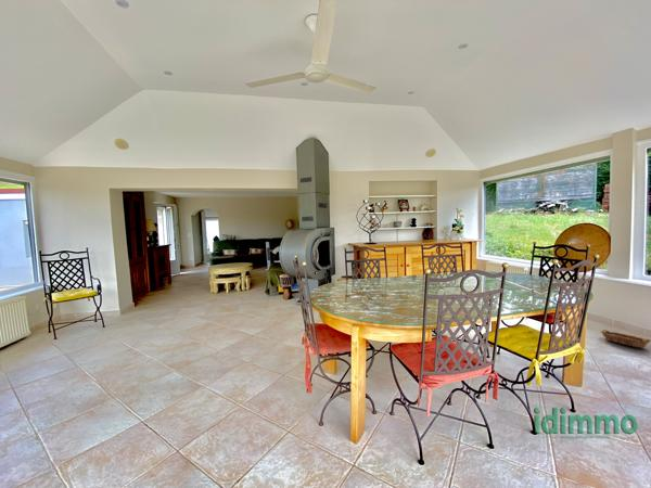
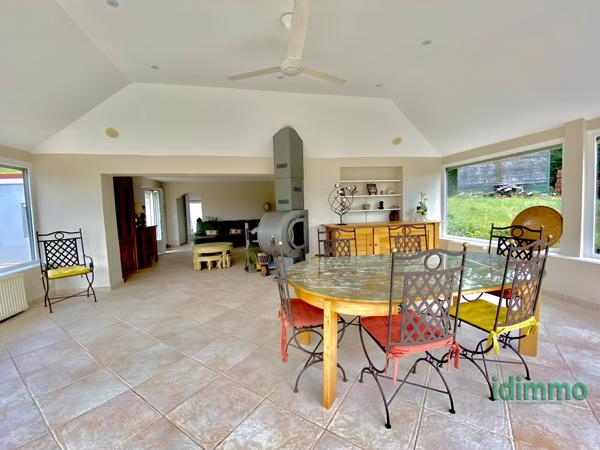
- basket [600,329,651,348]
